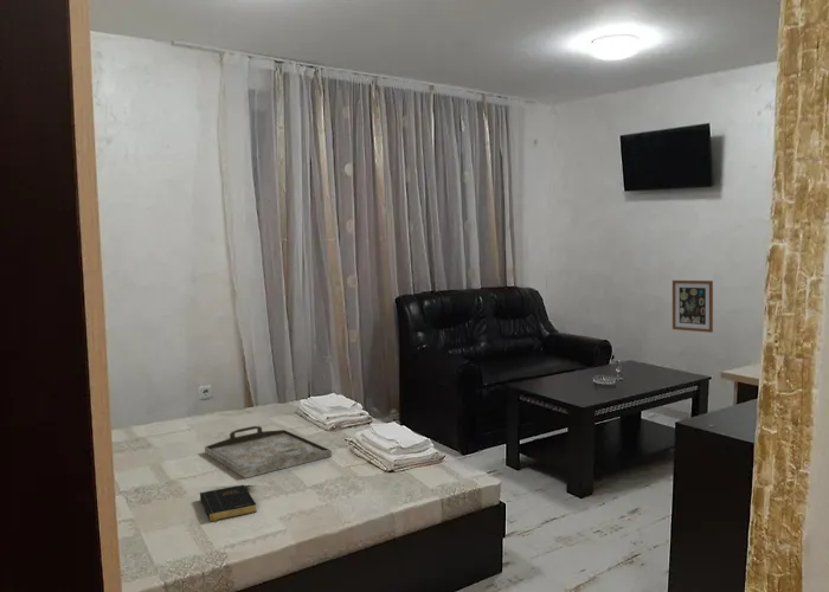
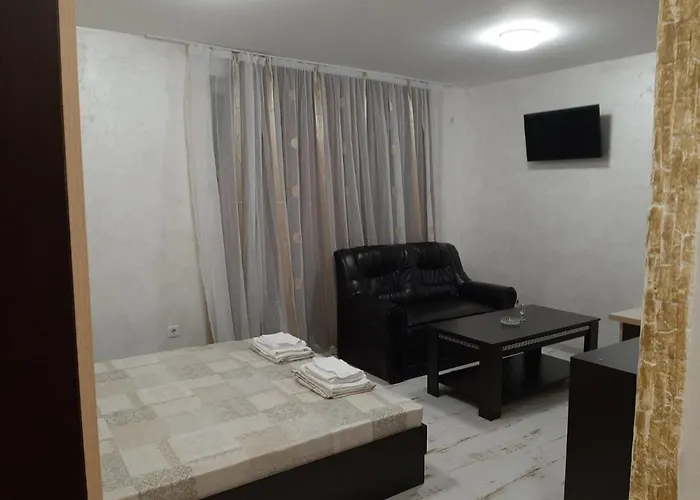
- serving tray [204,425,333,480]
- wall art [671,279,714,334]
- book [199,484,257,523]
